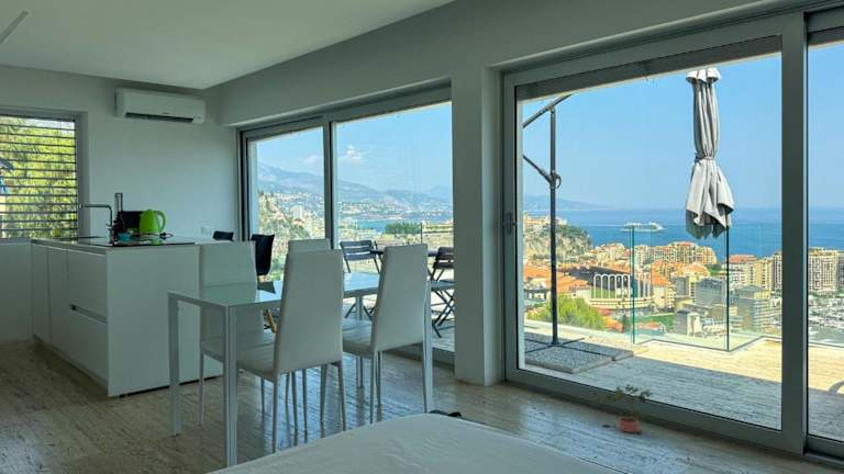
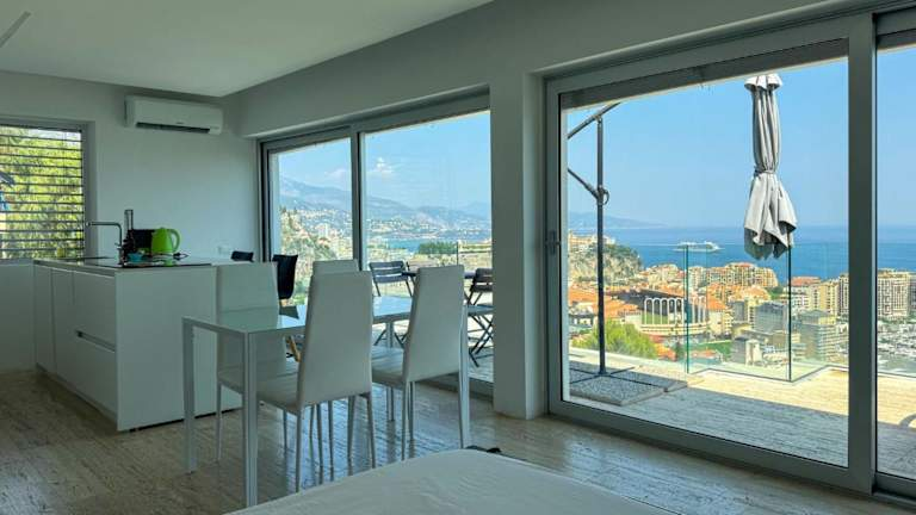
- potted plant [591,383,654,435]
